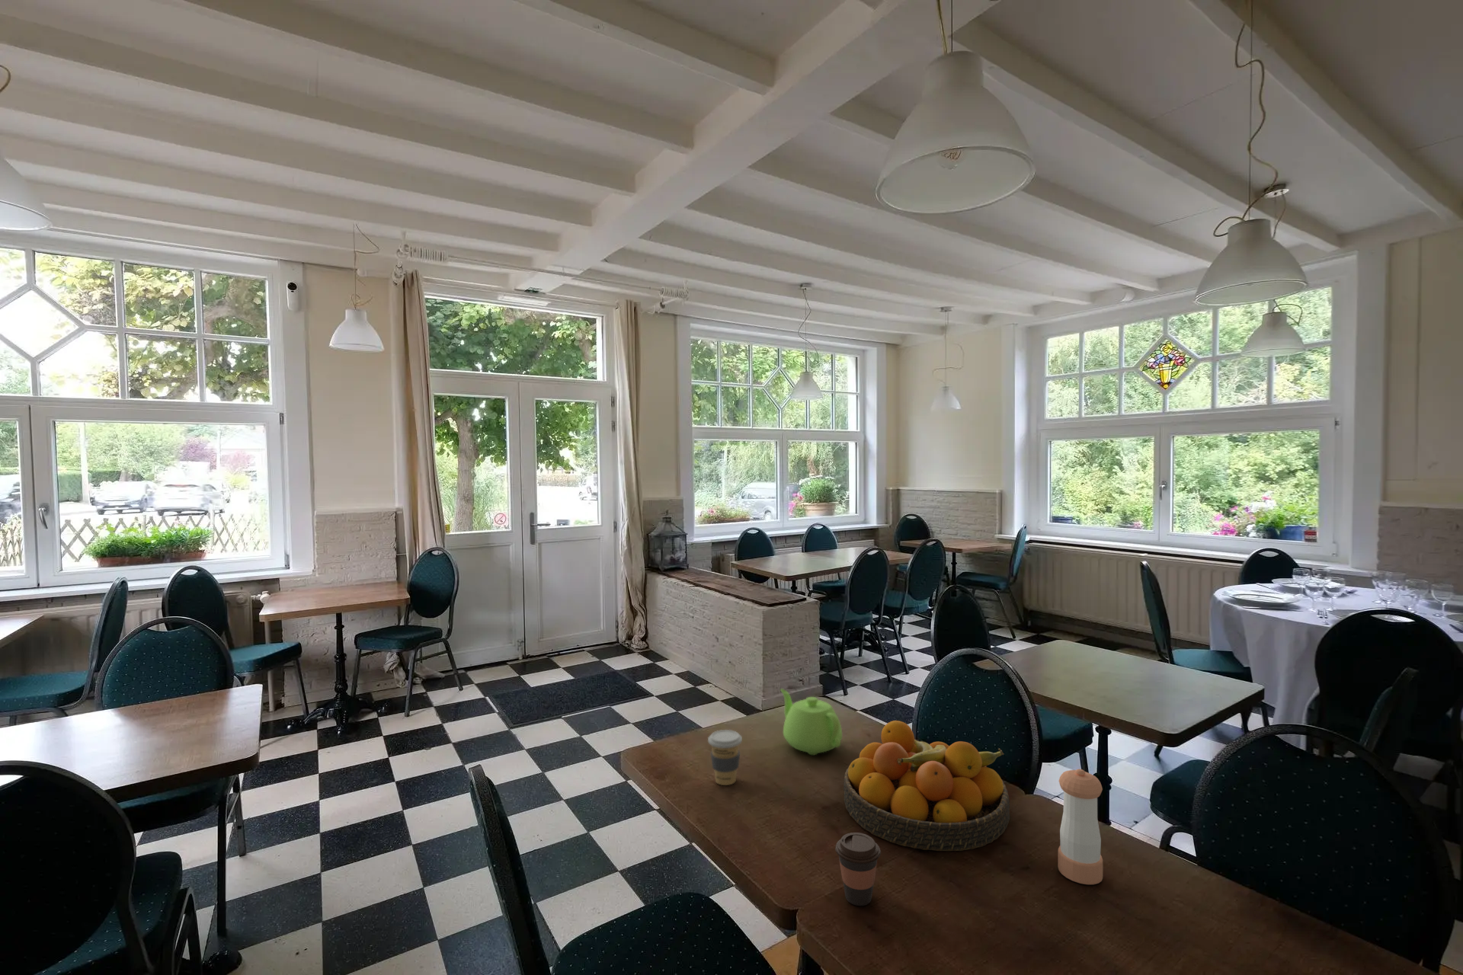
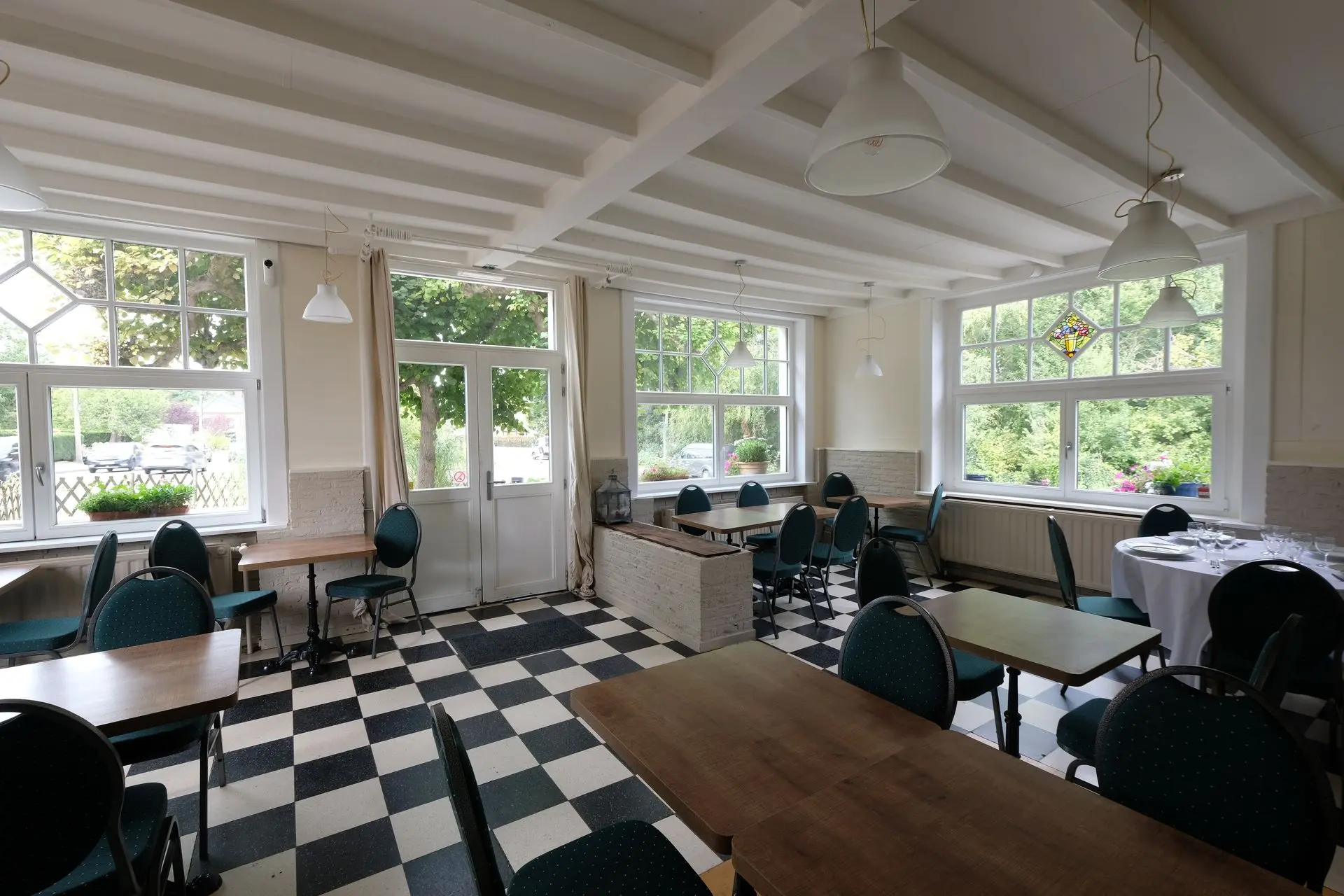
- coffee cup [834,831,882,906]
- teapot [779,688,843,755]
- pepper shaker [1058,768,1104,885]
- fruit bowl [843,719,1010,852]
- coffee cup [708,729,742,786]
